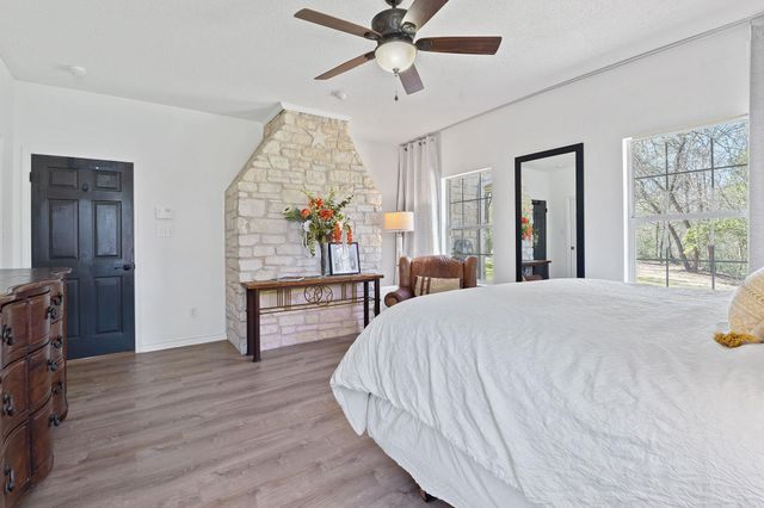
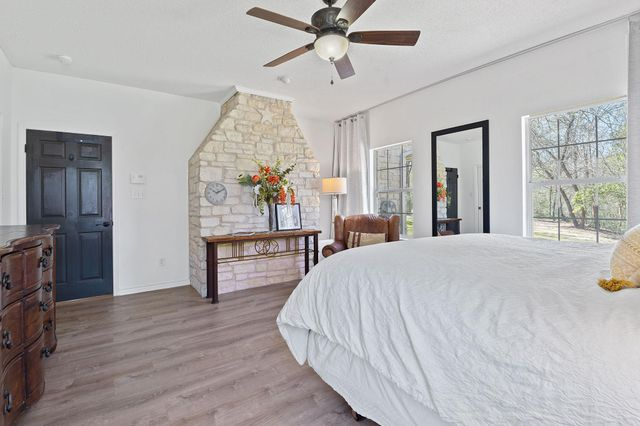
+ wall clock [203,180,230,206]
